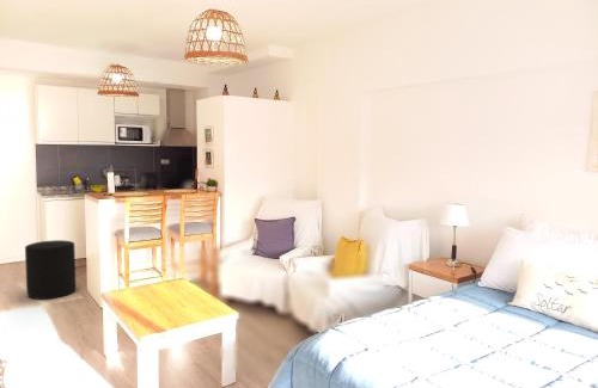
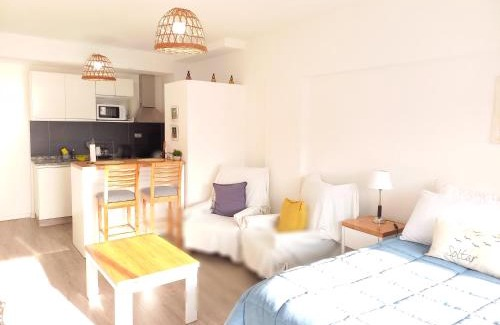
- stool [24,239,77,301]
